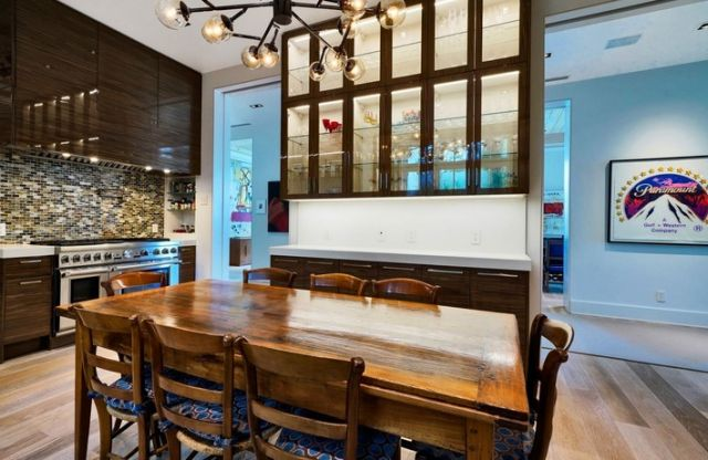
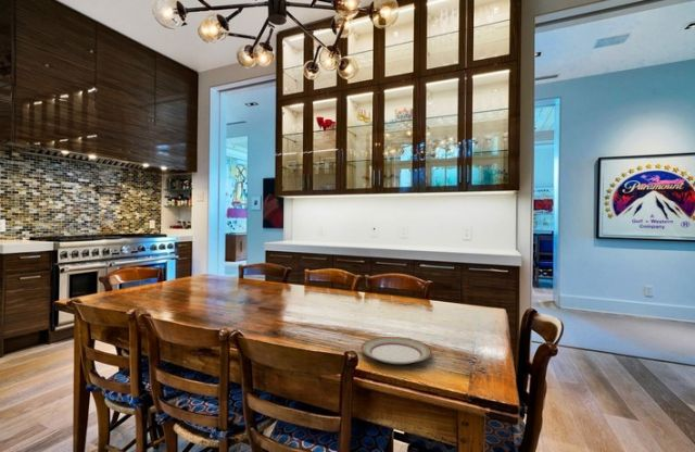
+ plate [359,336,433,365]
